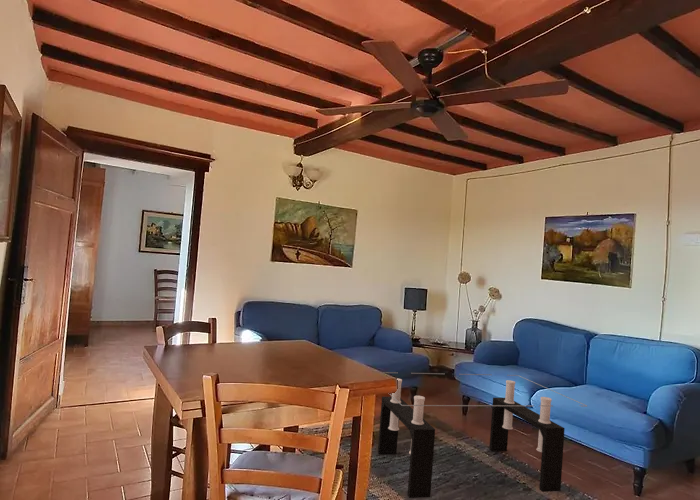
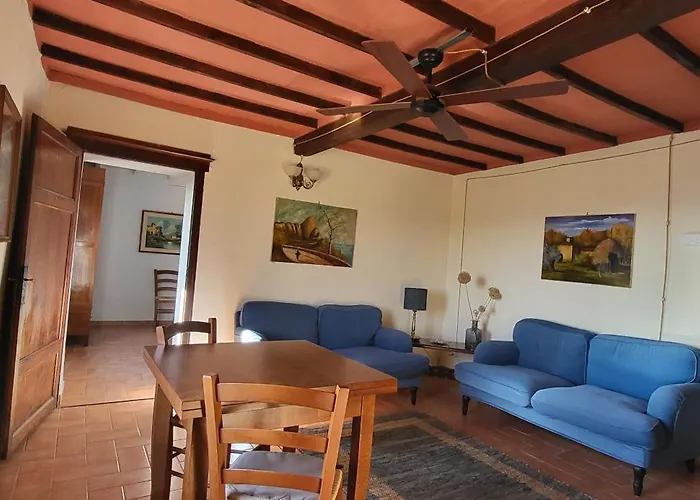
- coffee table [377,371,588,499]
